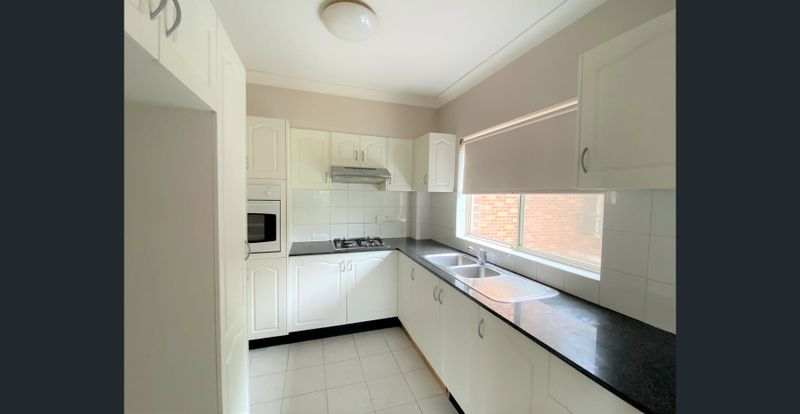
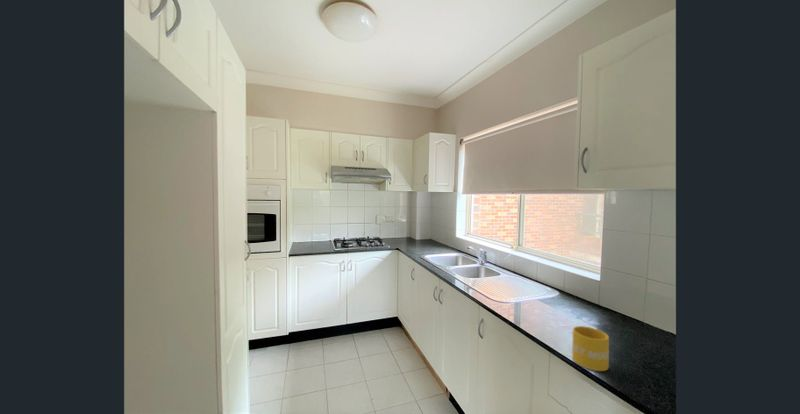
+ mug [571,325,610,372]
